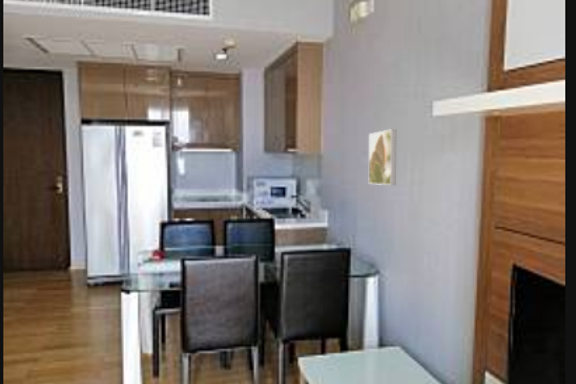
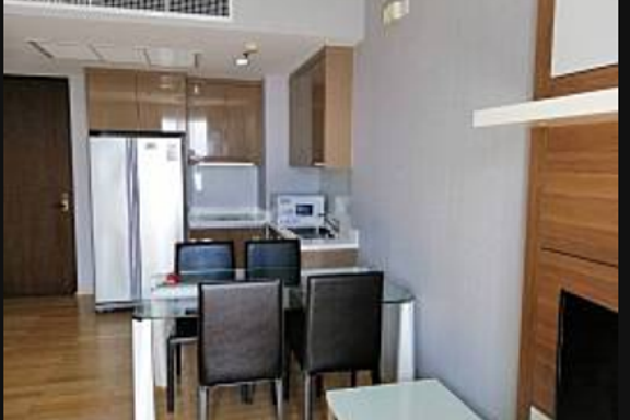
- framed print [368,128,397,186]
